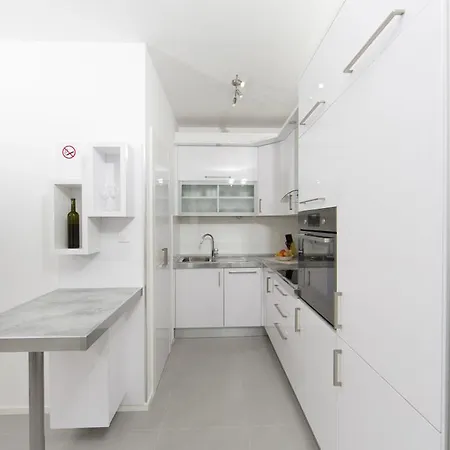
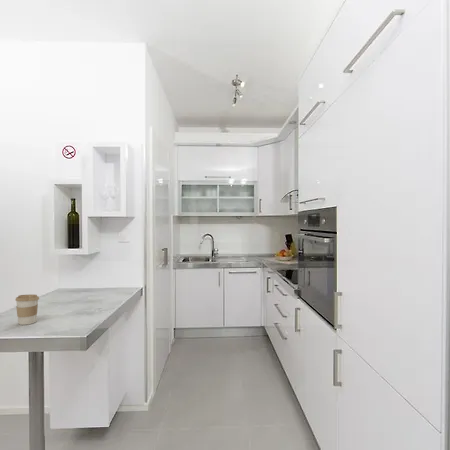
+ coffee cup [15,294,40,326]
